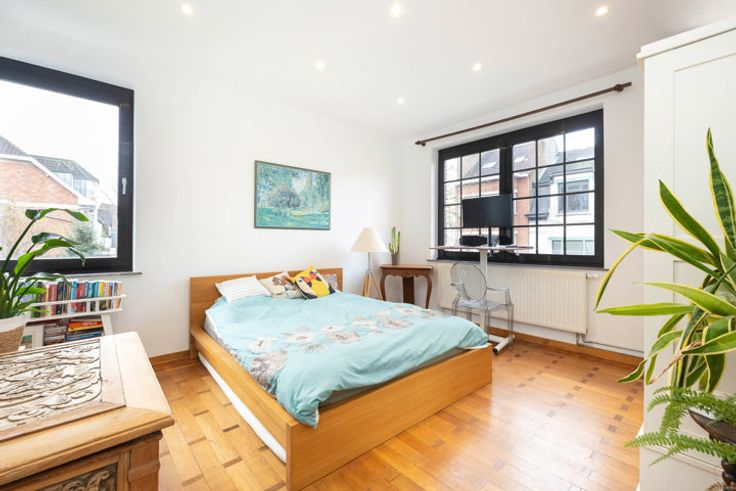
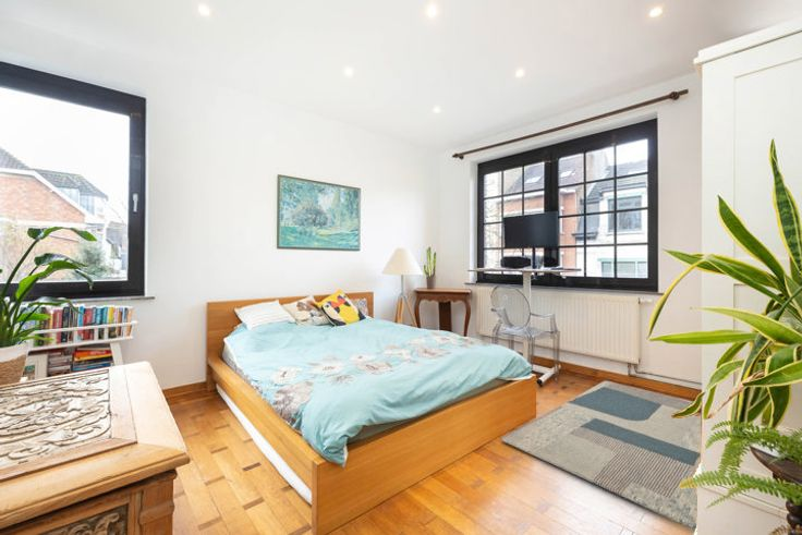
+ rug [499,379,702,531]
